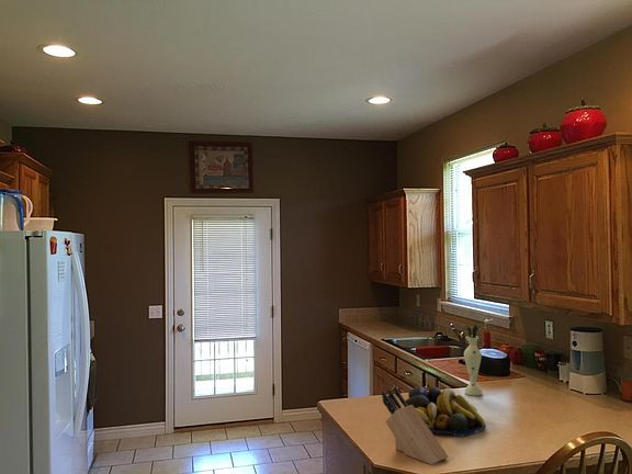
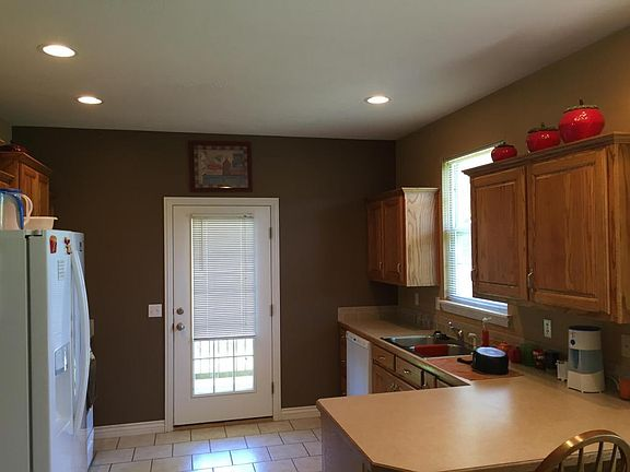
- vase [460,320,487,397]
- fruit bowl [405,386,486,438]
- knife block [381,386,449,465]
